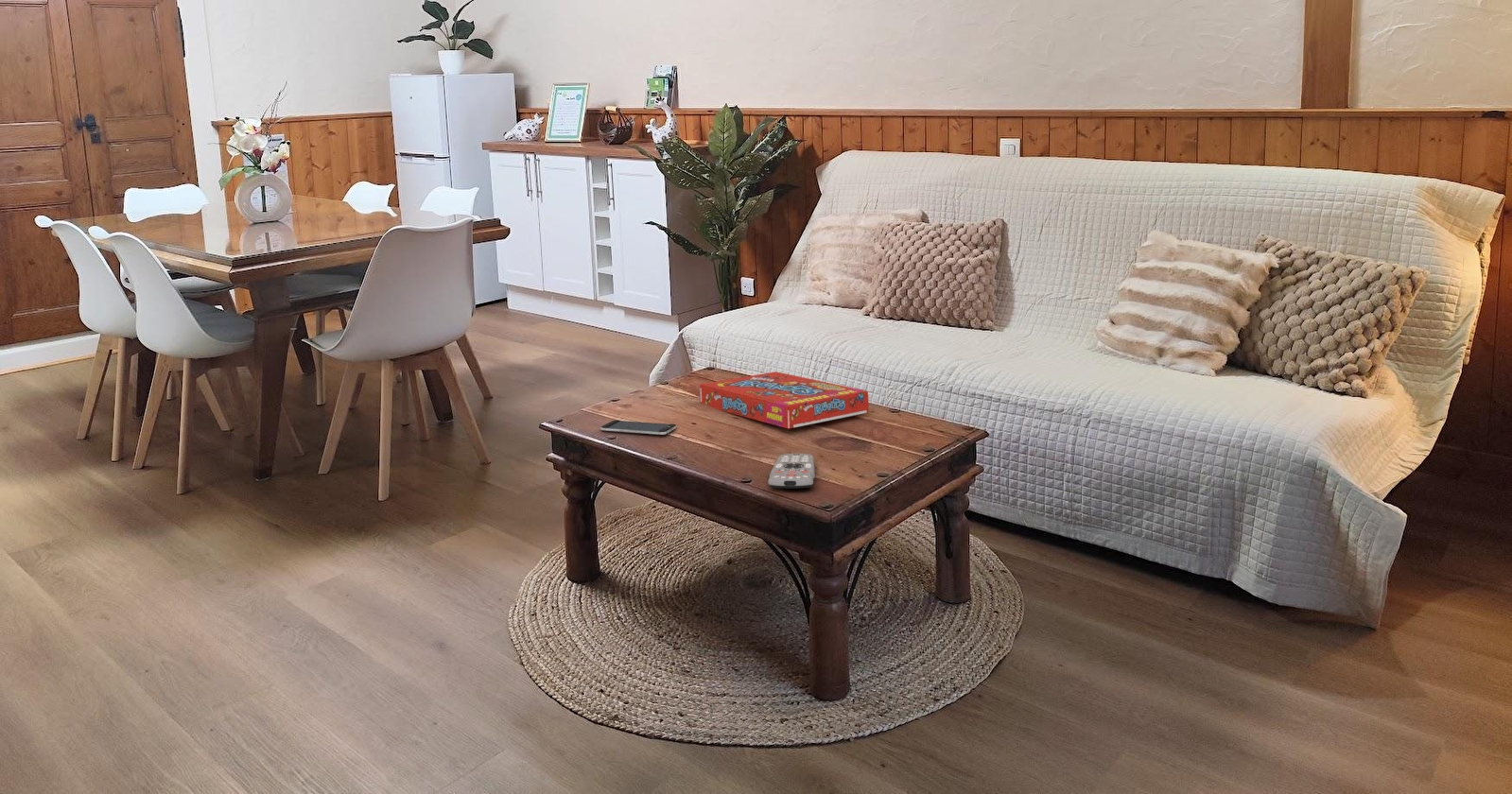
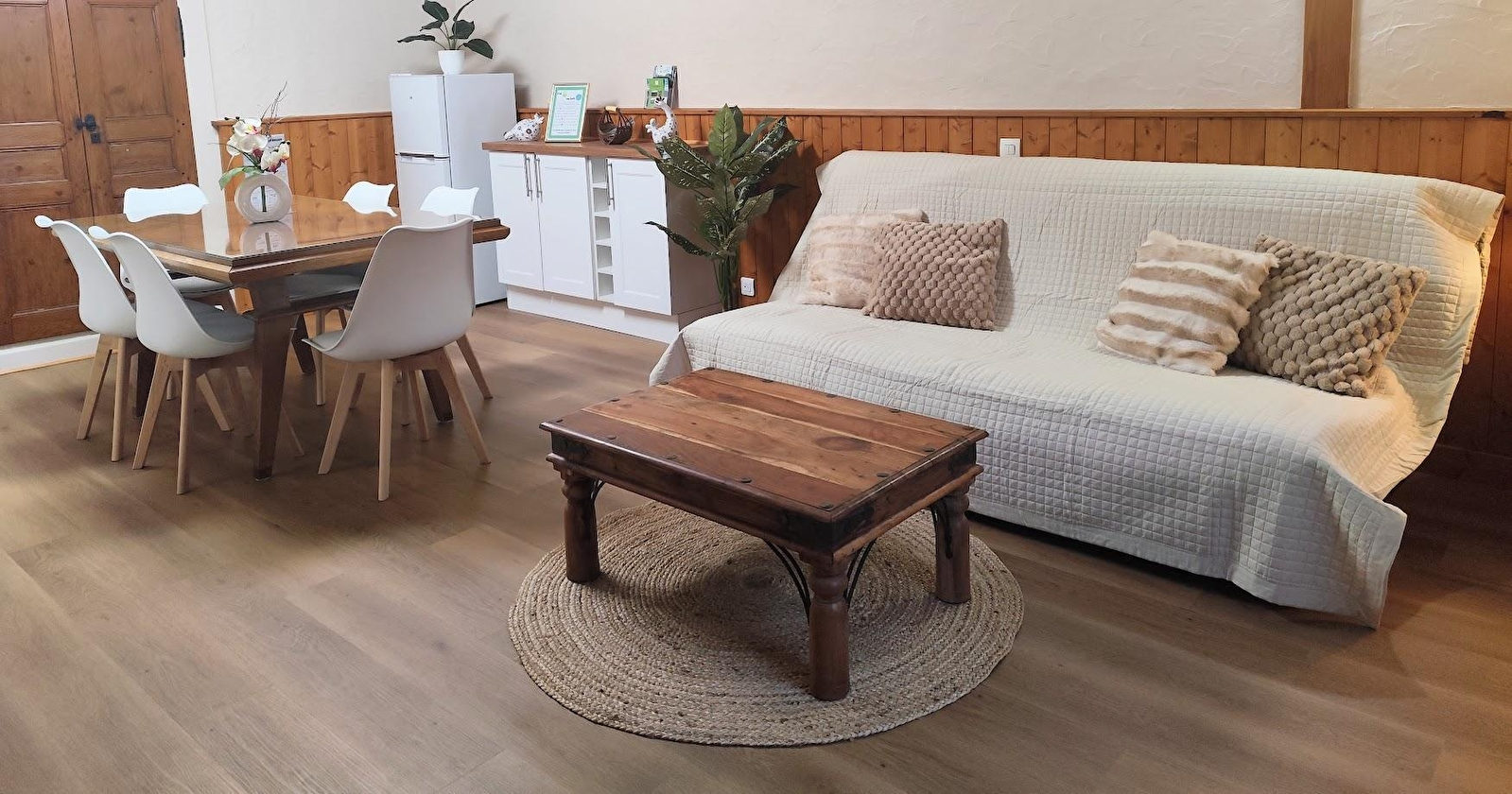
- snack box [699,371,870,430]
- remote control [767,453,816,490]
- smartphone [600,419,678,436]
